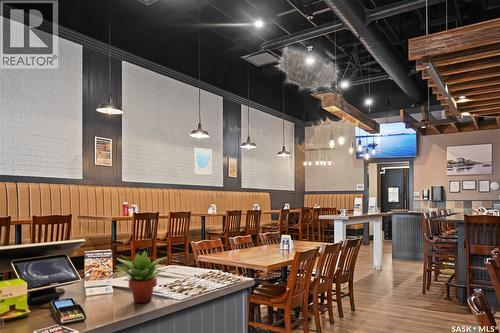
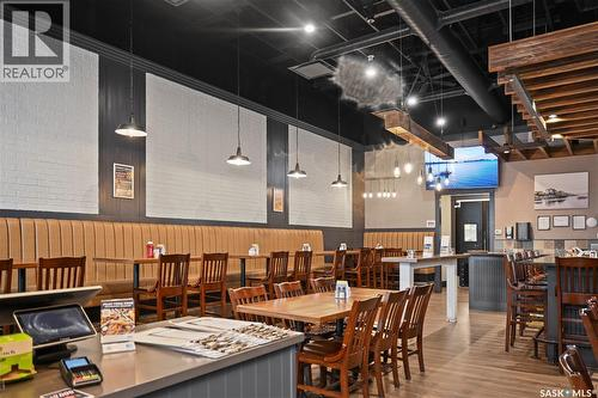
- wall art [193,147,212,175]
- succulent plant [114,250,168,304]
